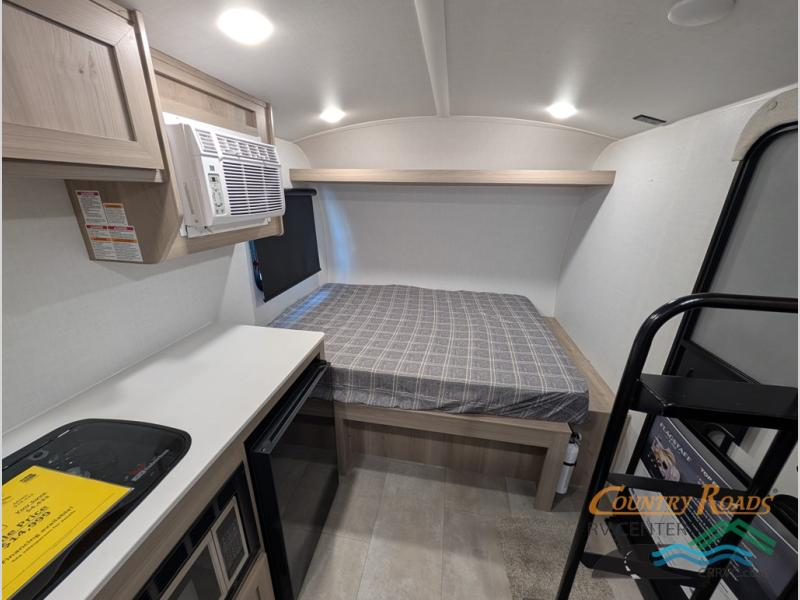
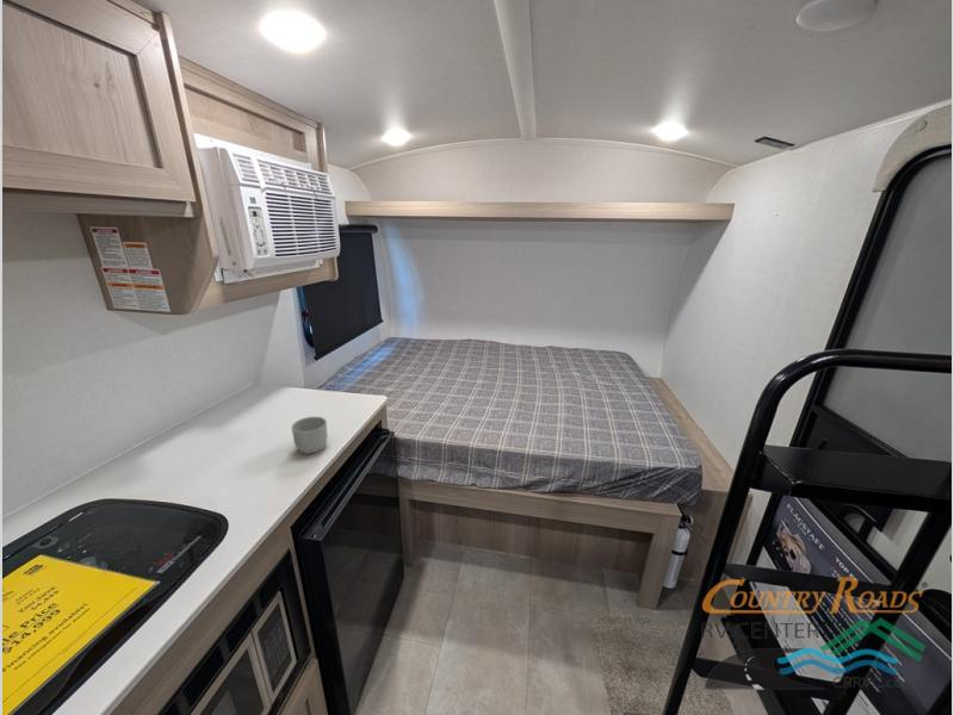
+ mug [290,416,329,455]
